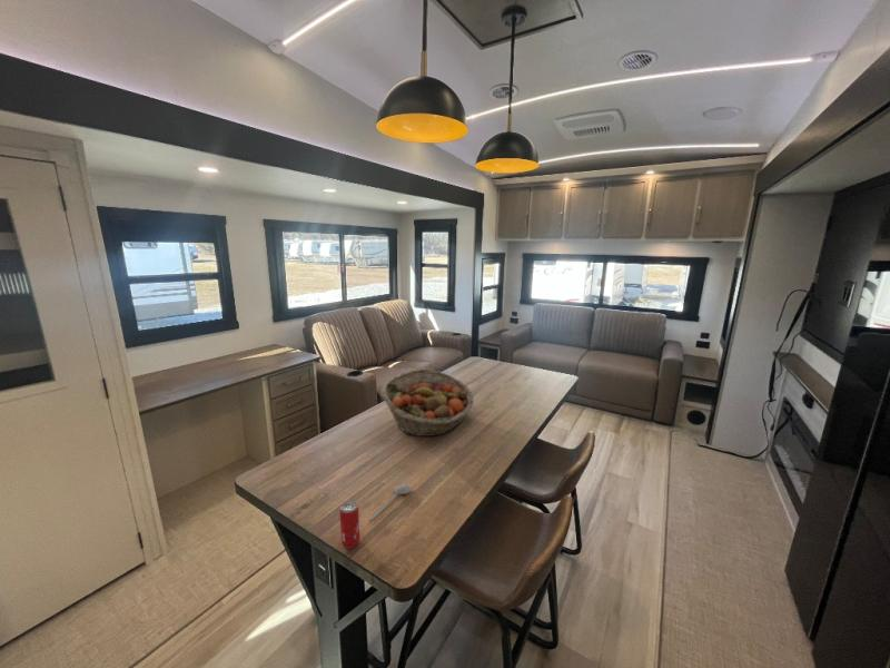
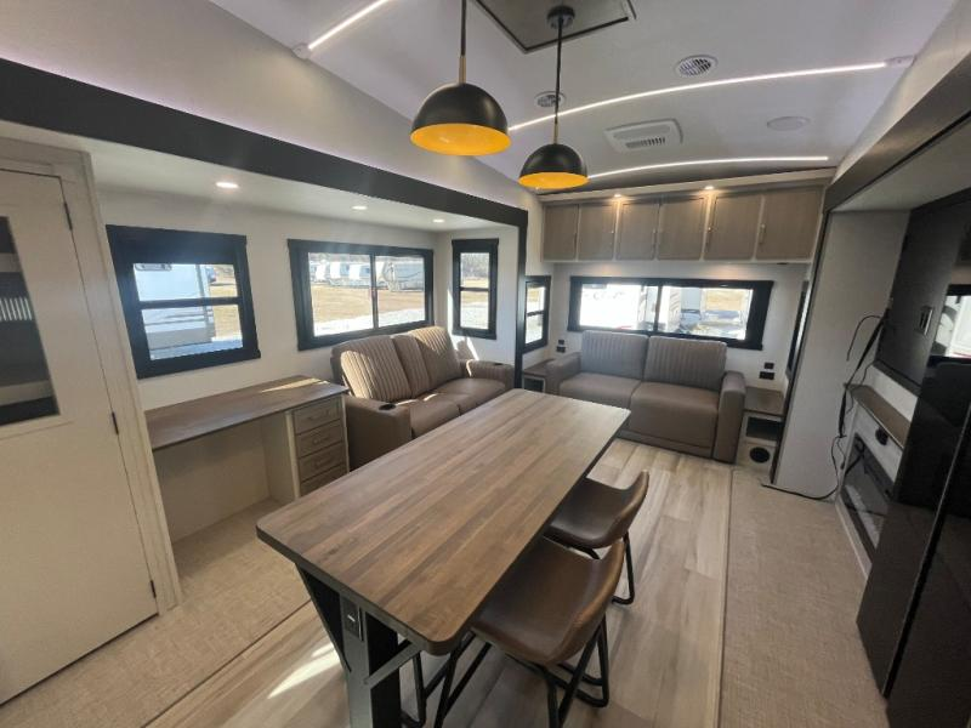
- beverage can [338,500,360,550]
- fruit basket [380,369,475,438]
- spoon [368,483,413,521]
